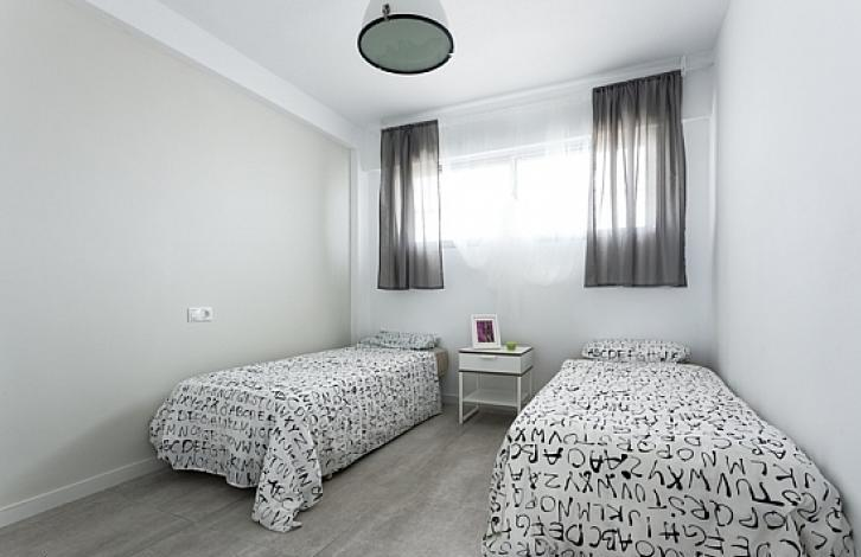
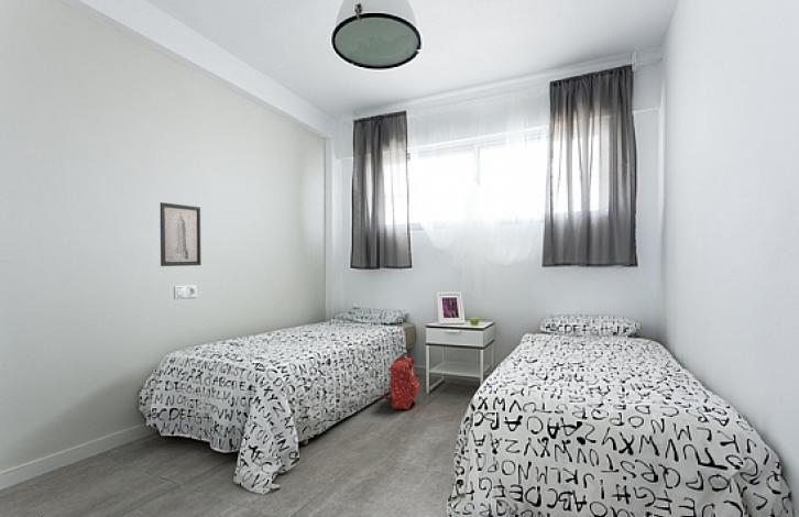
+ backpack [382,353,420,410]
+ wall art [160,201,203,267]
